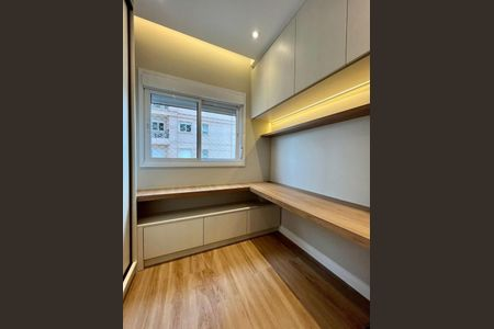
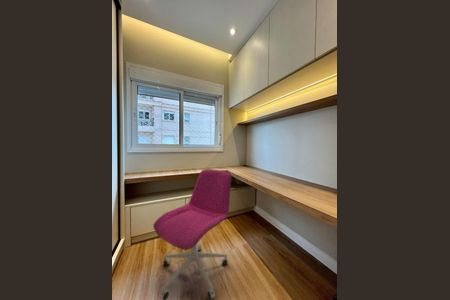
+ office chair [152,168,232,300]
